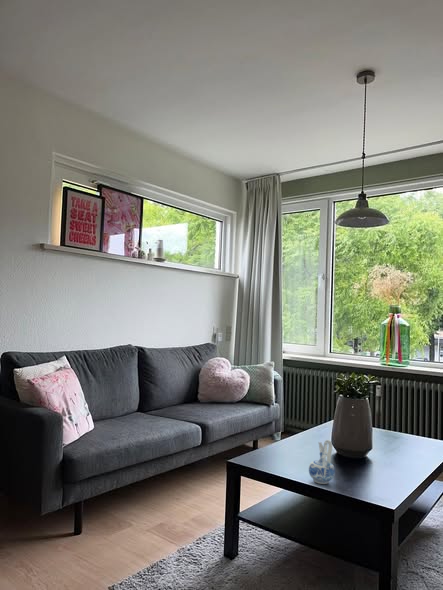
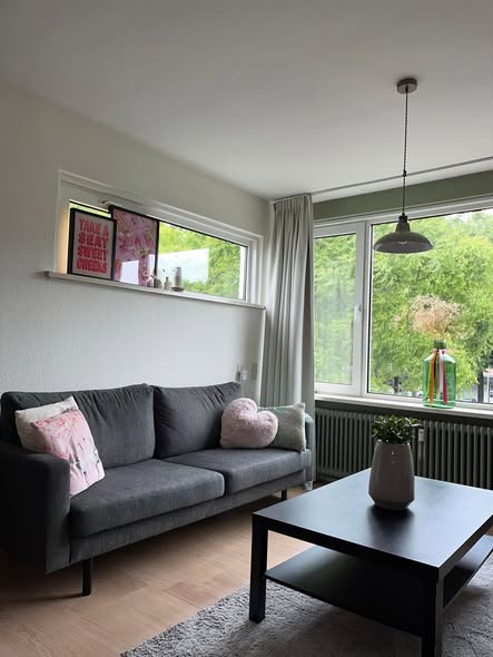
- ceramic pitcher [308,439,336,485]
